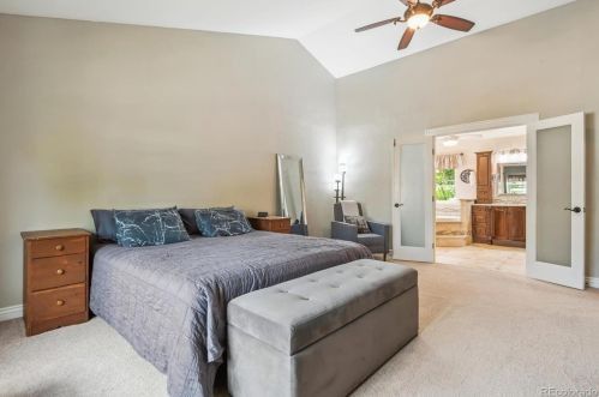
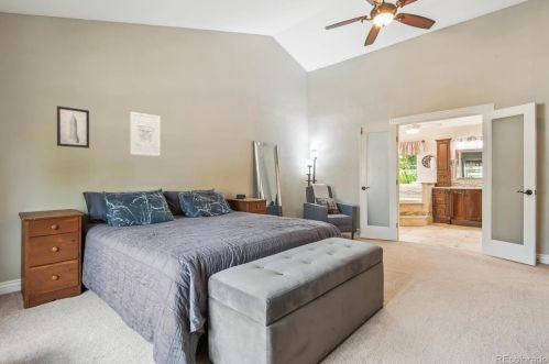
+ wall art [56,104,90,150]
+ wall art [129,111,162,157]
